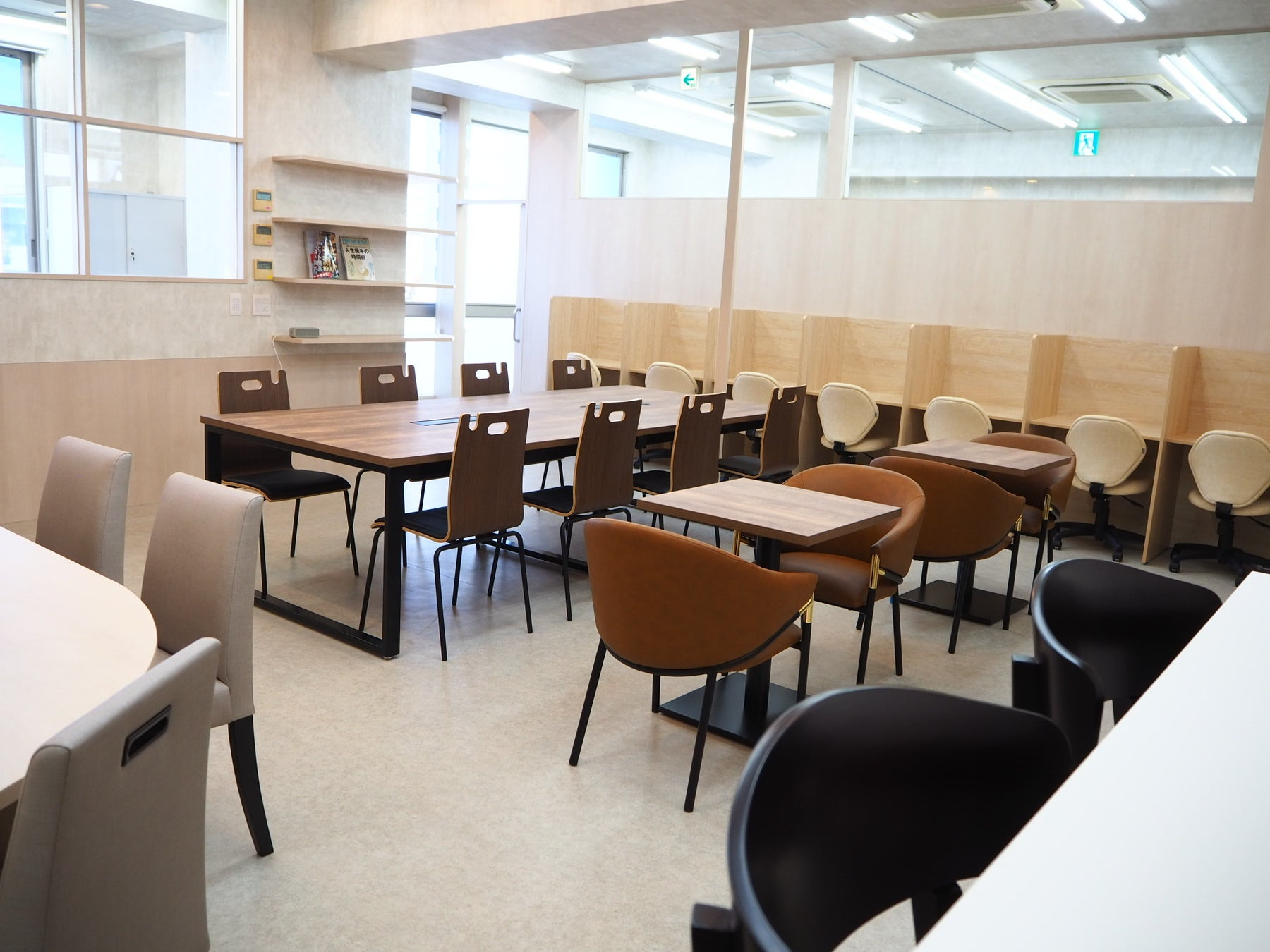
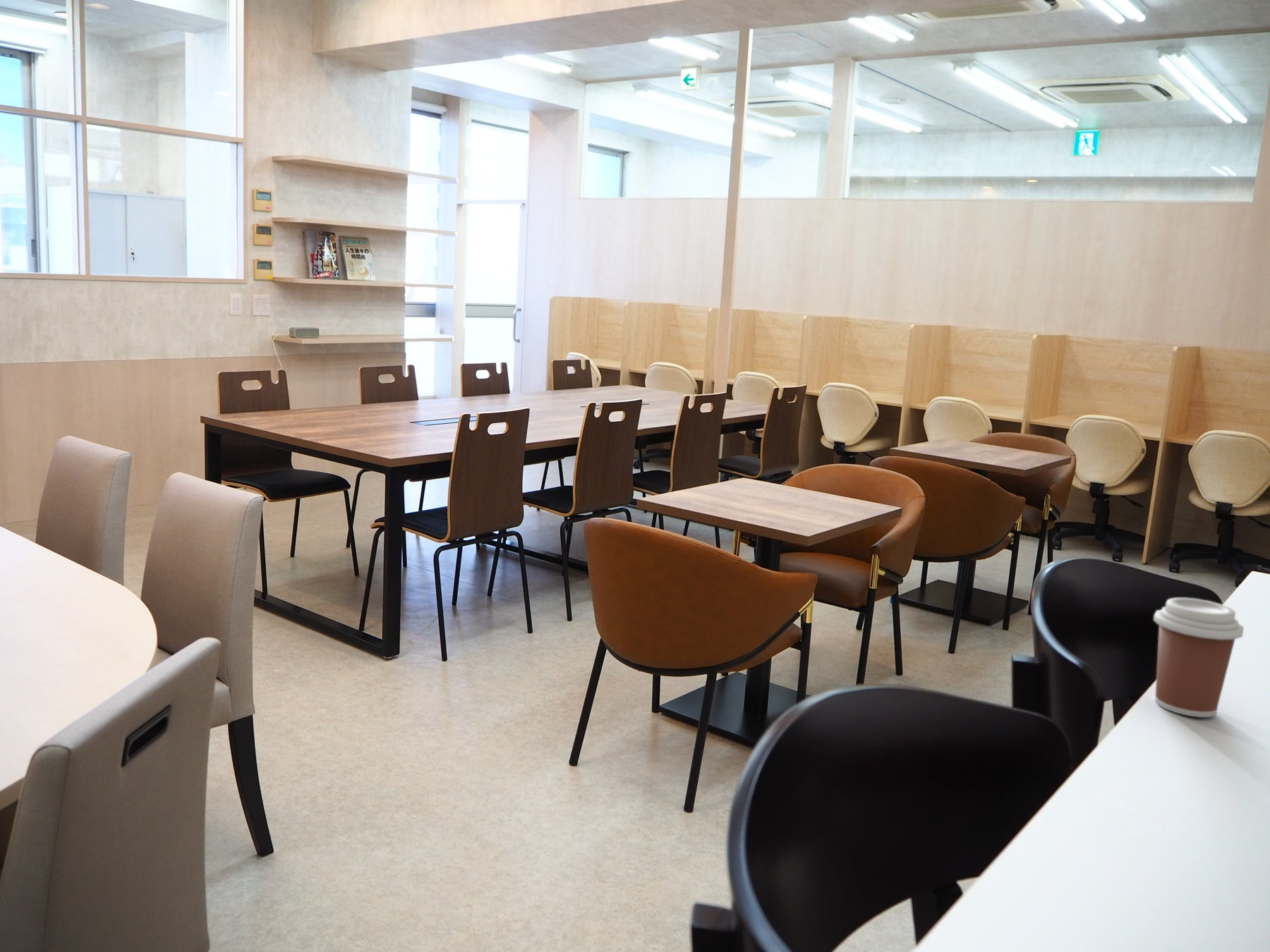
+ coffee cup [1153,597,1245,718]
